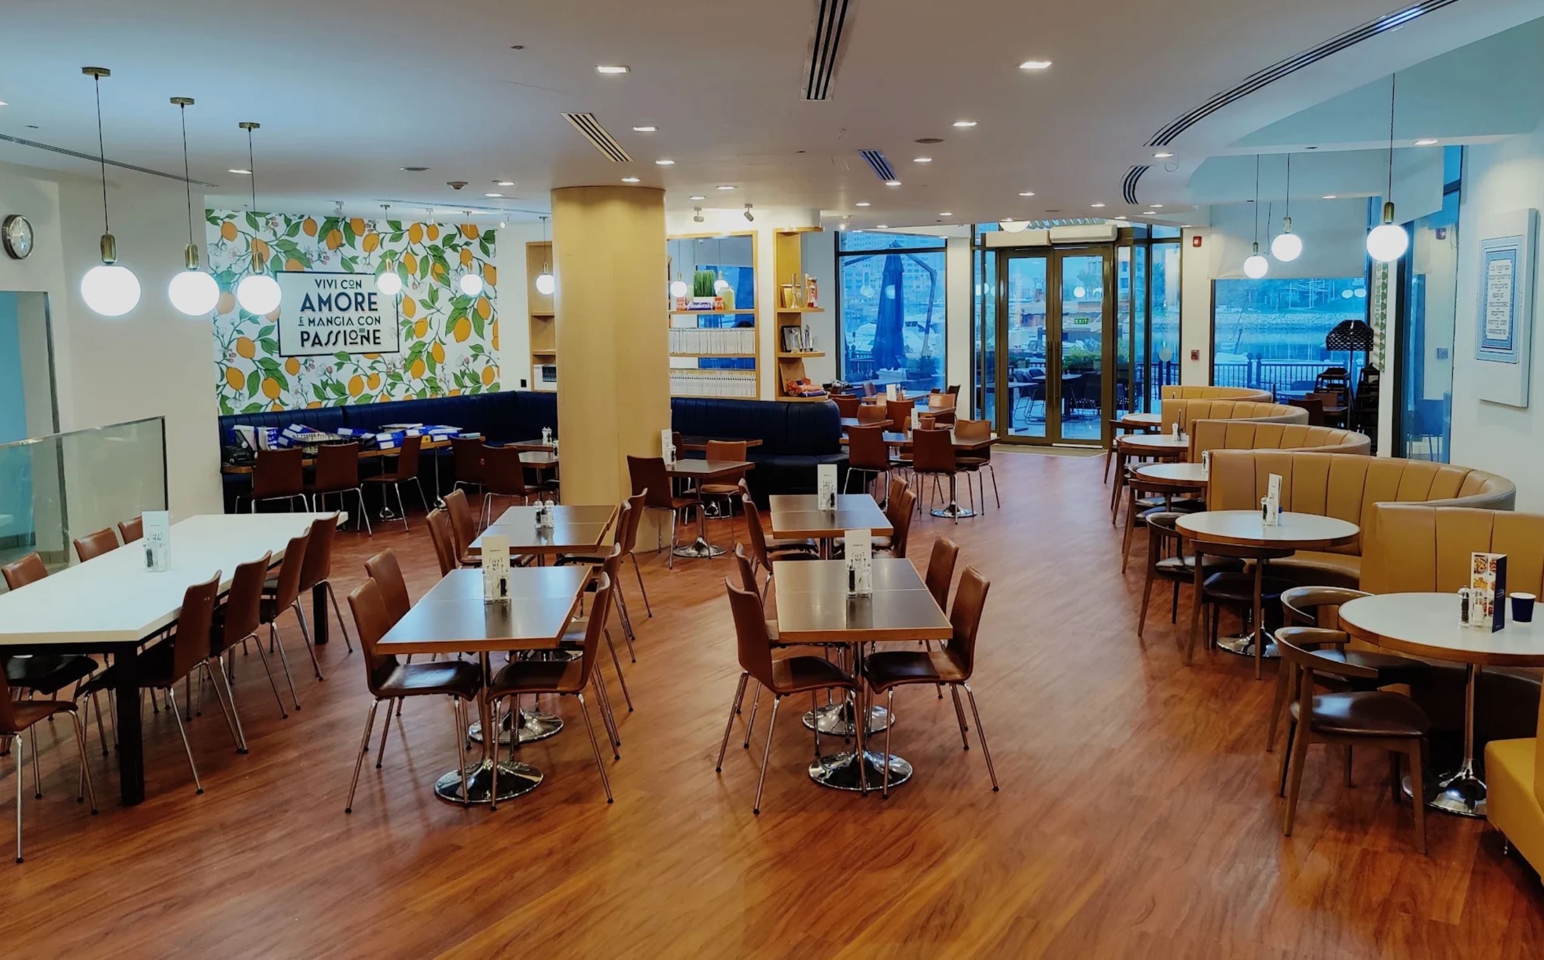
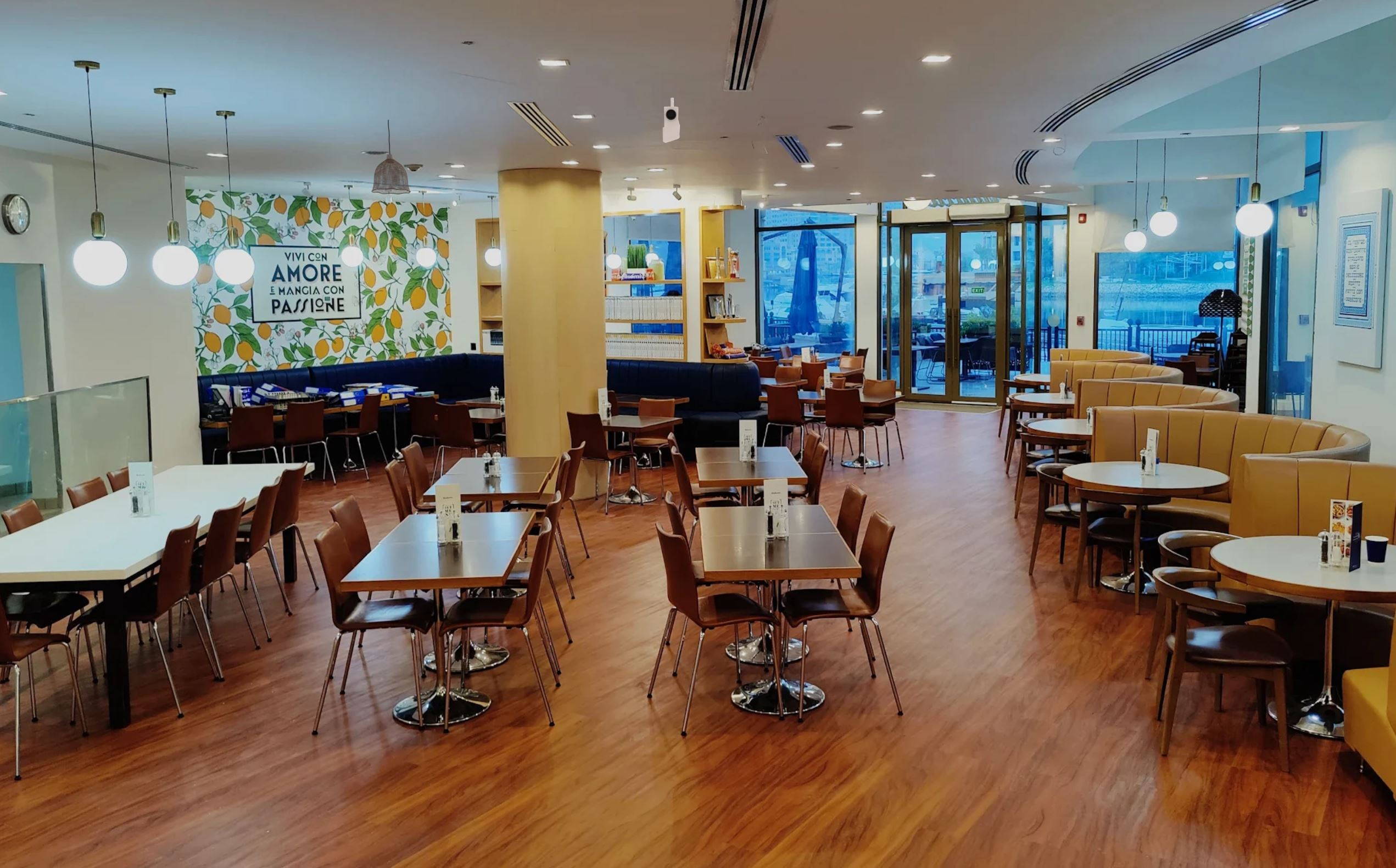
+ security camera [662,97,680,143]
+ pendant lamp [371,119,411,195]
